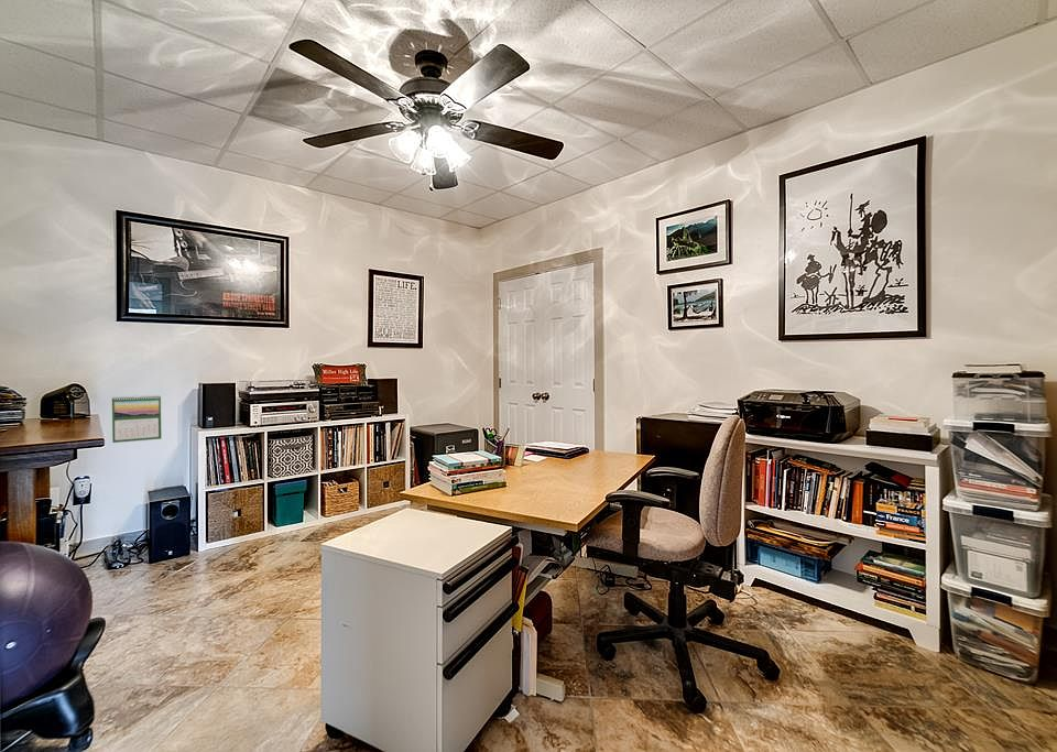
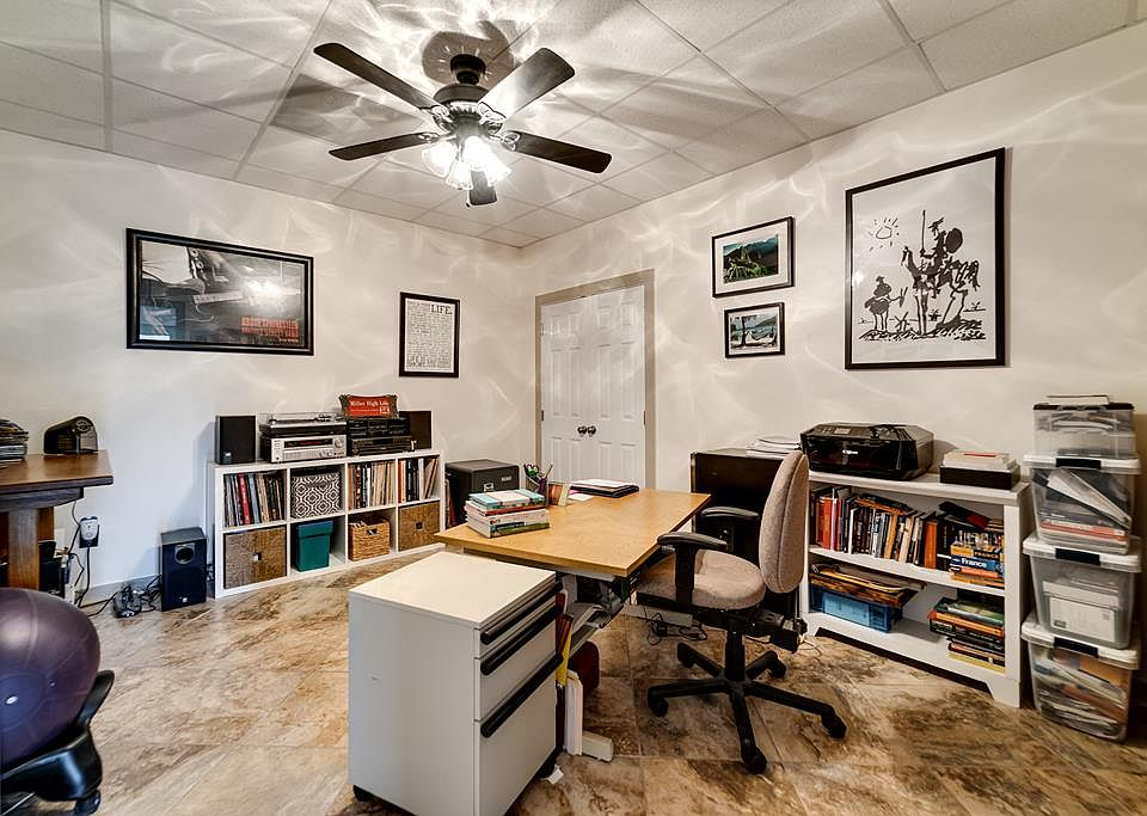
- calendar [111,394,163,444]
